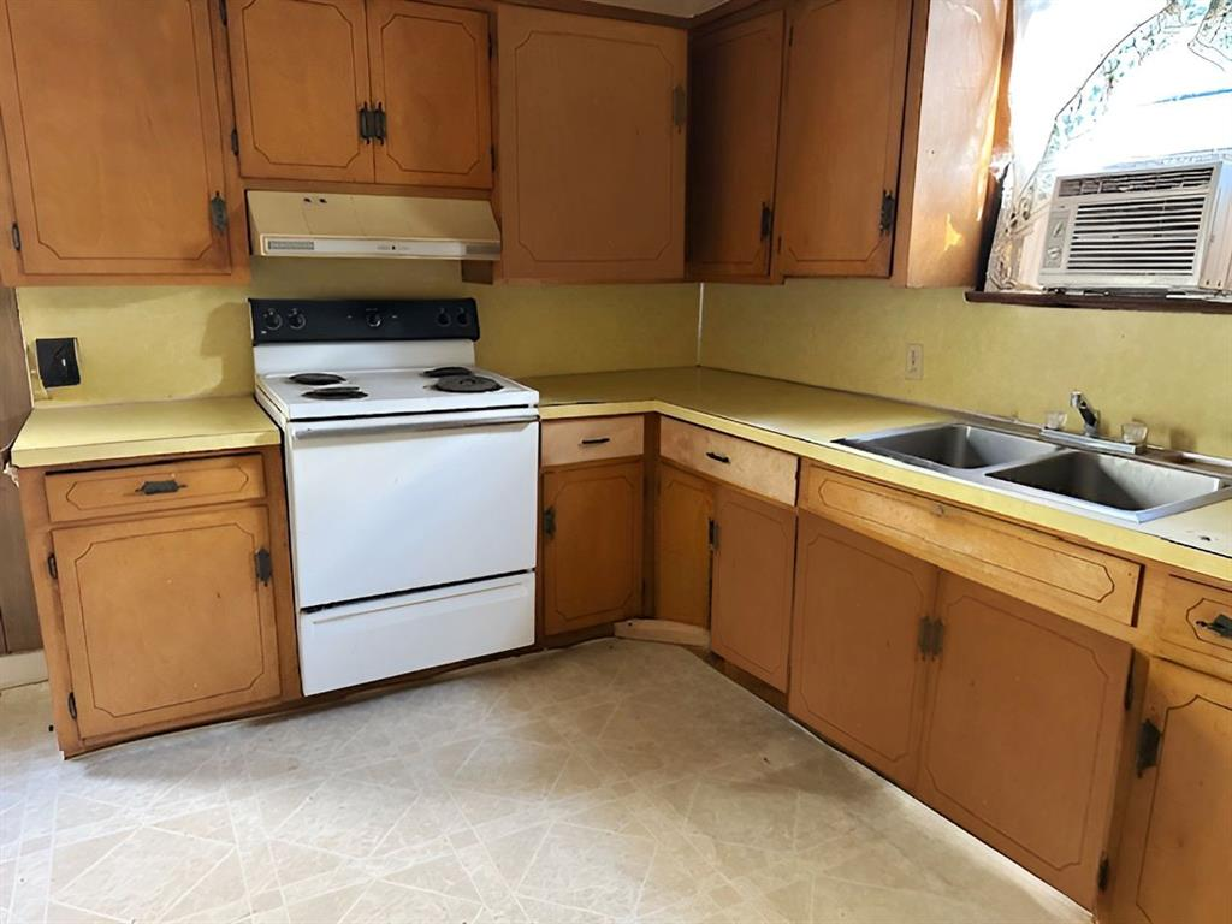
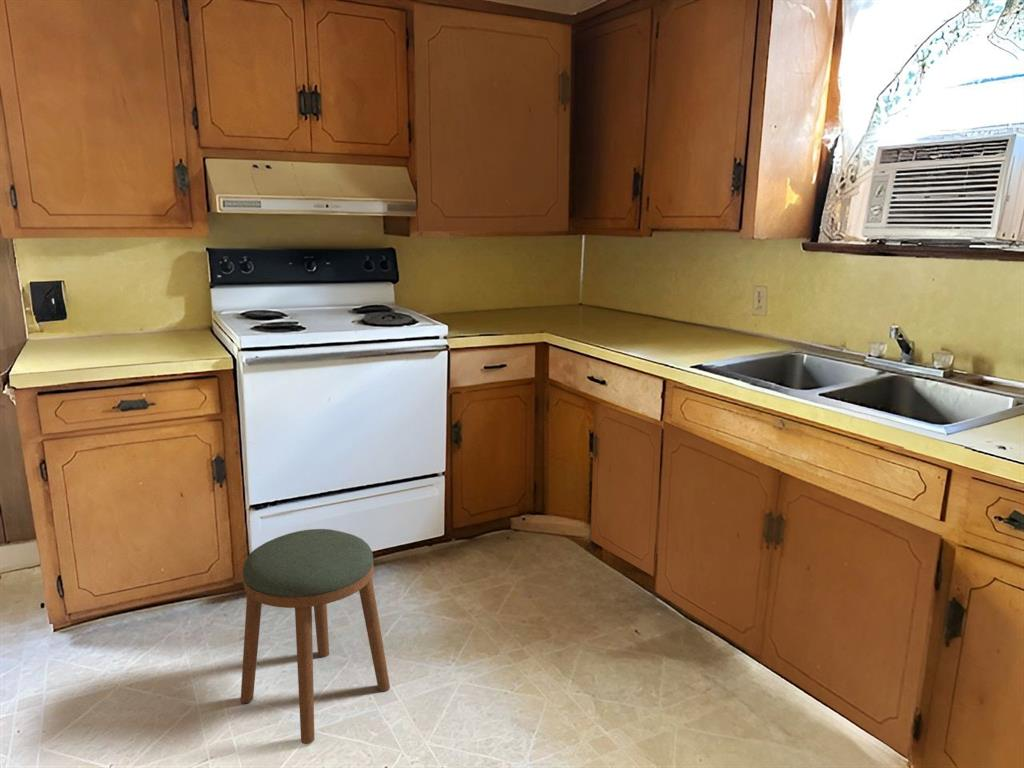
+ stool [240,528,391,745]
